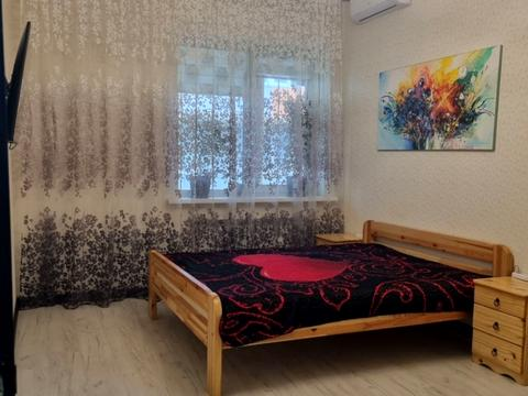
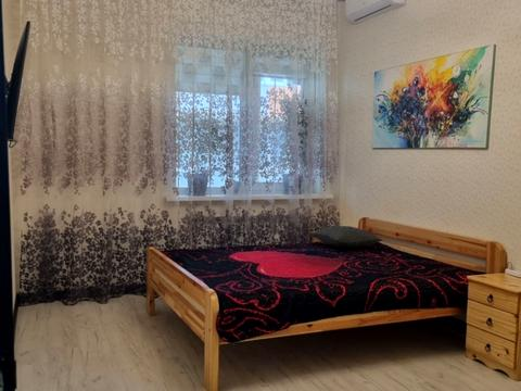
+ pillow [307,225,383,249]
